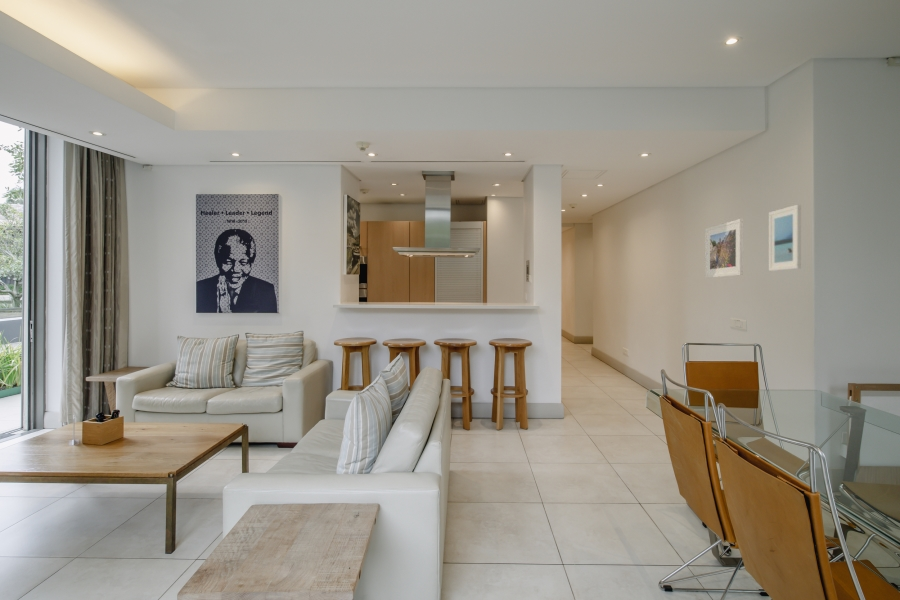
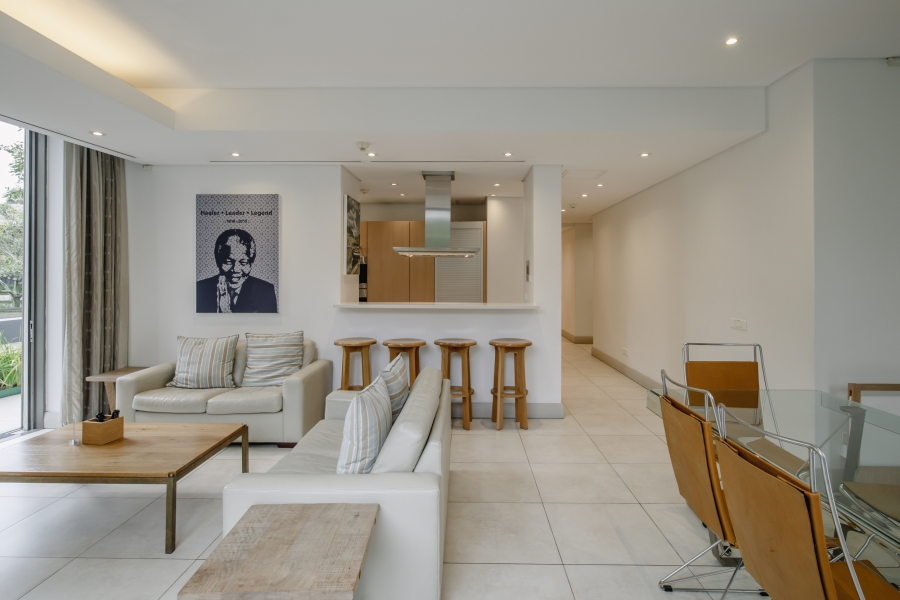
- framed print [704,218,744,279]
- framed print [768,204,802,272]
